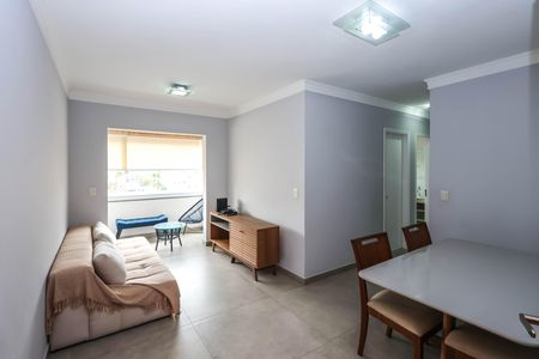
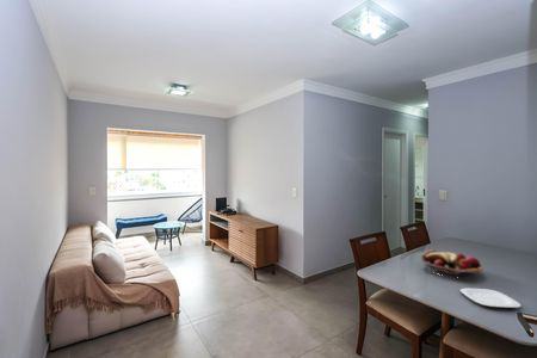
+ plate [459,288,523,309]
+ fruit basket [420,248,484,278]
